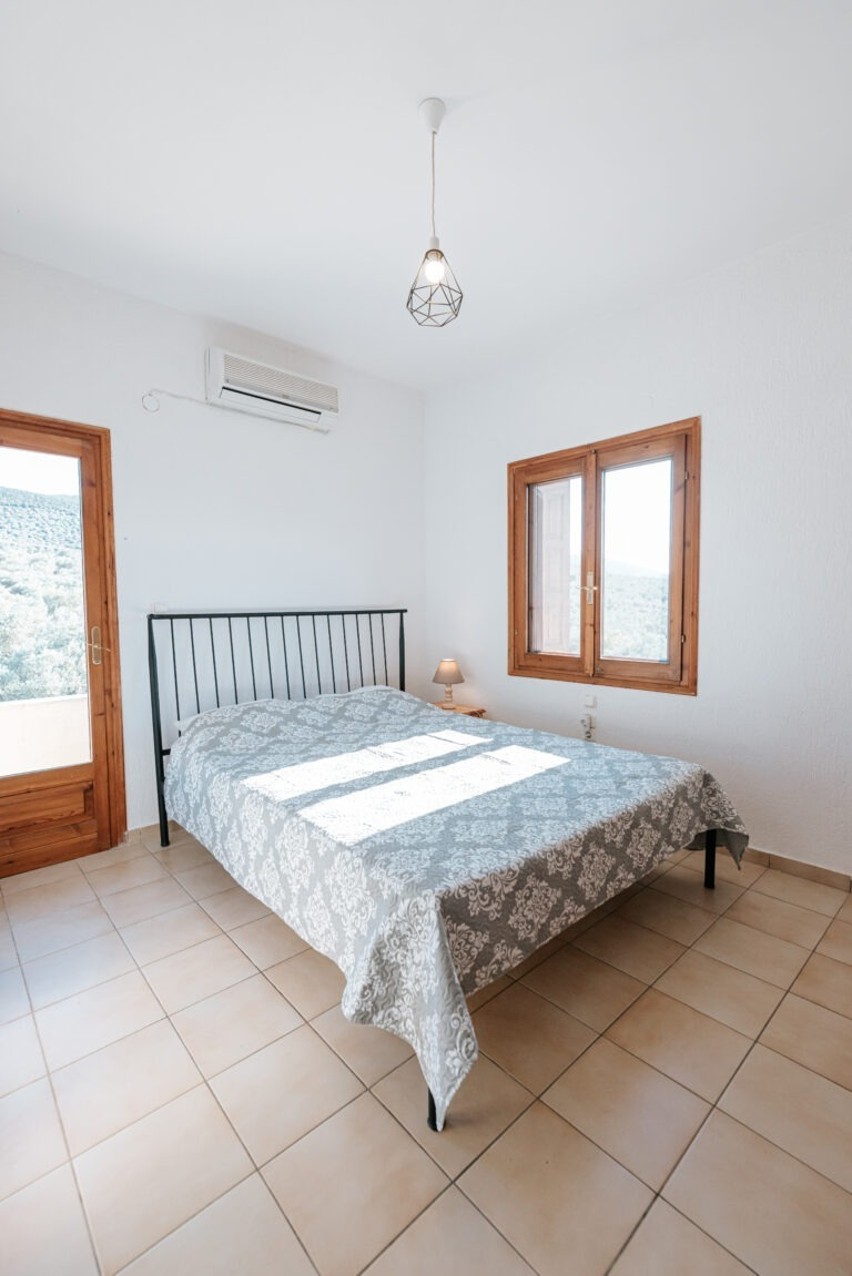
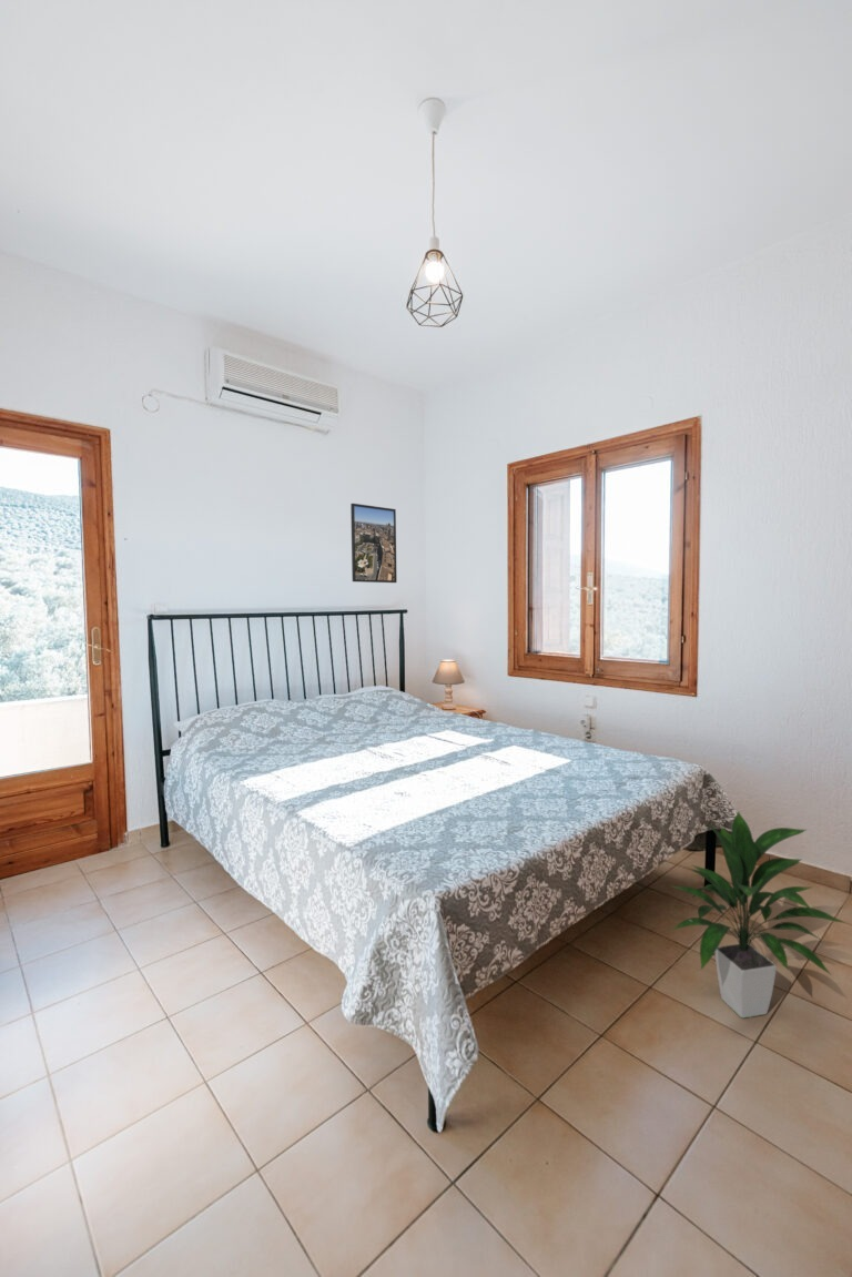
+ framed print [349,503,398,584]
+ indoor plant [670,810,846,1020]
